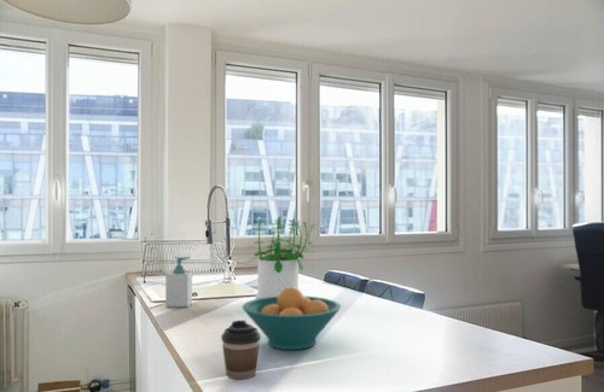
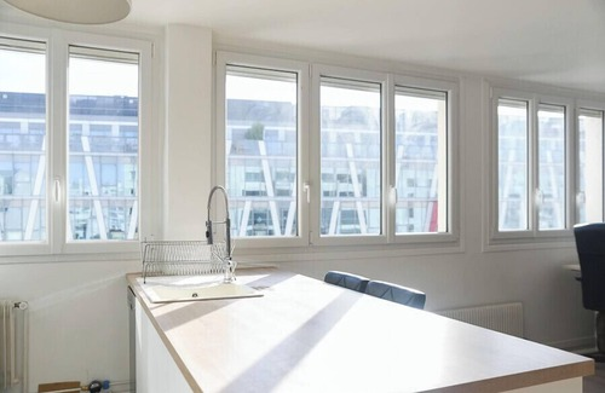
- coffee cup [220,320,262,380]
- soap bottle [164,256,193,308]
- fruit bowl [242,287,342,351]
- potted plant [248,216,318,299]
